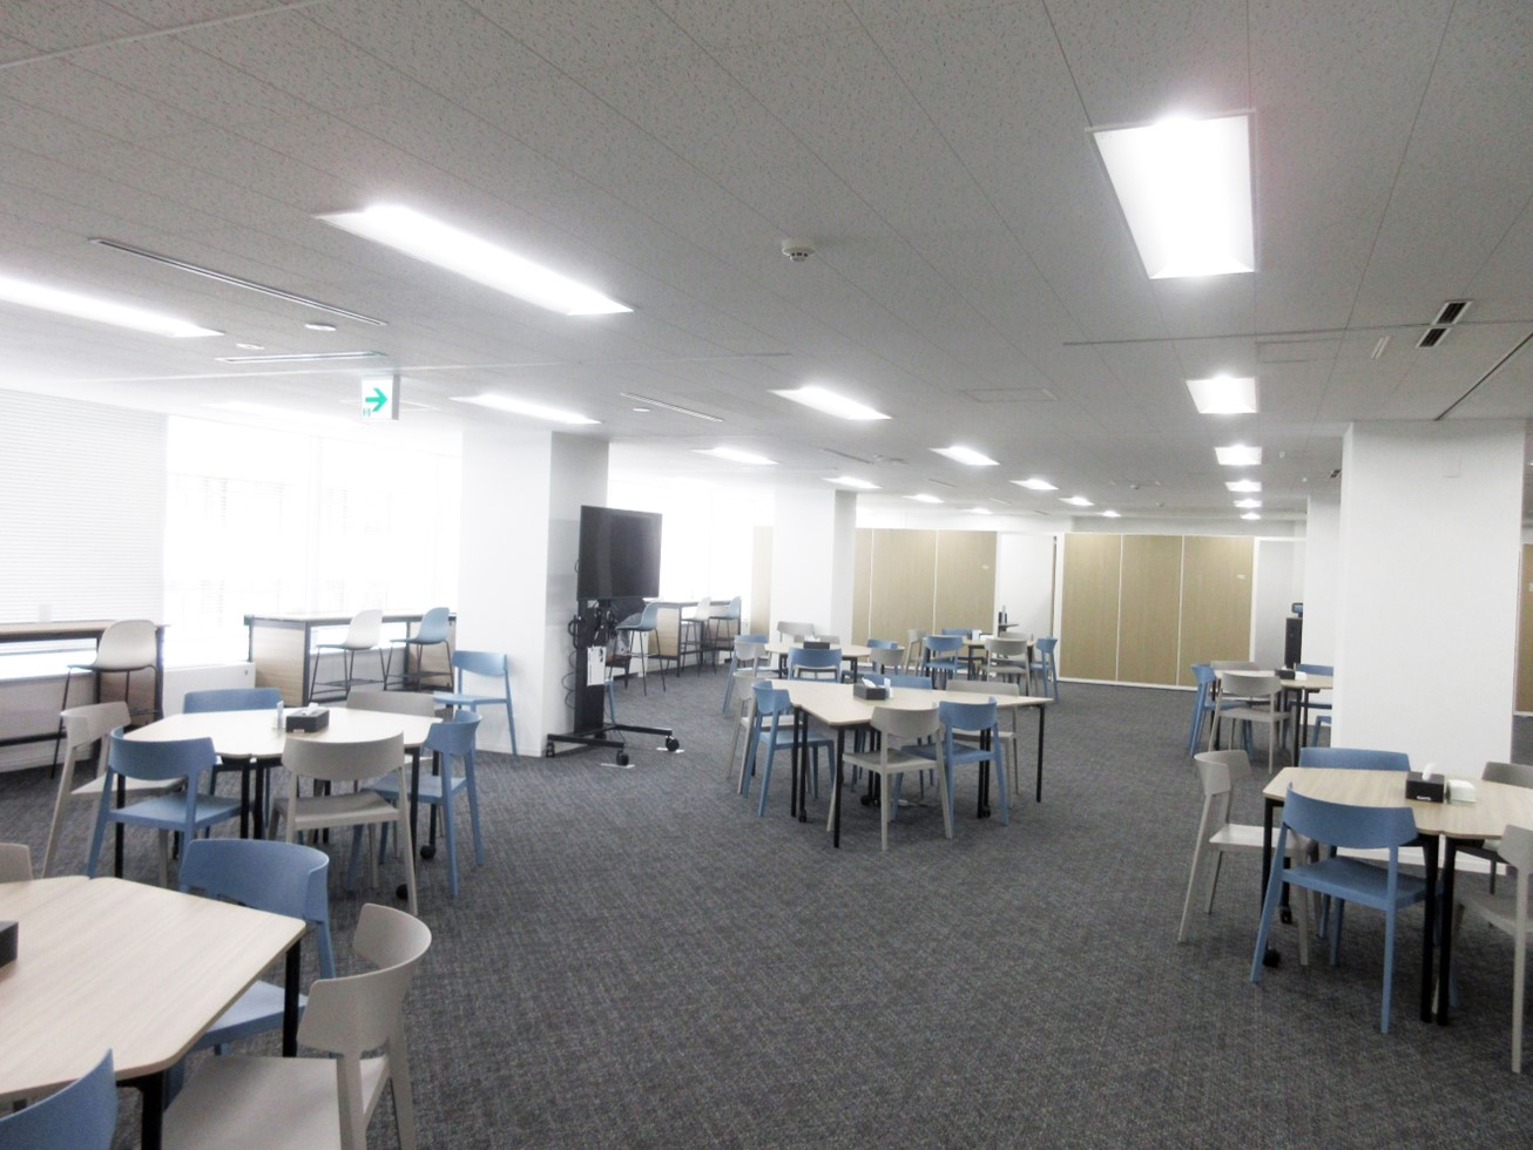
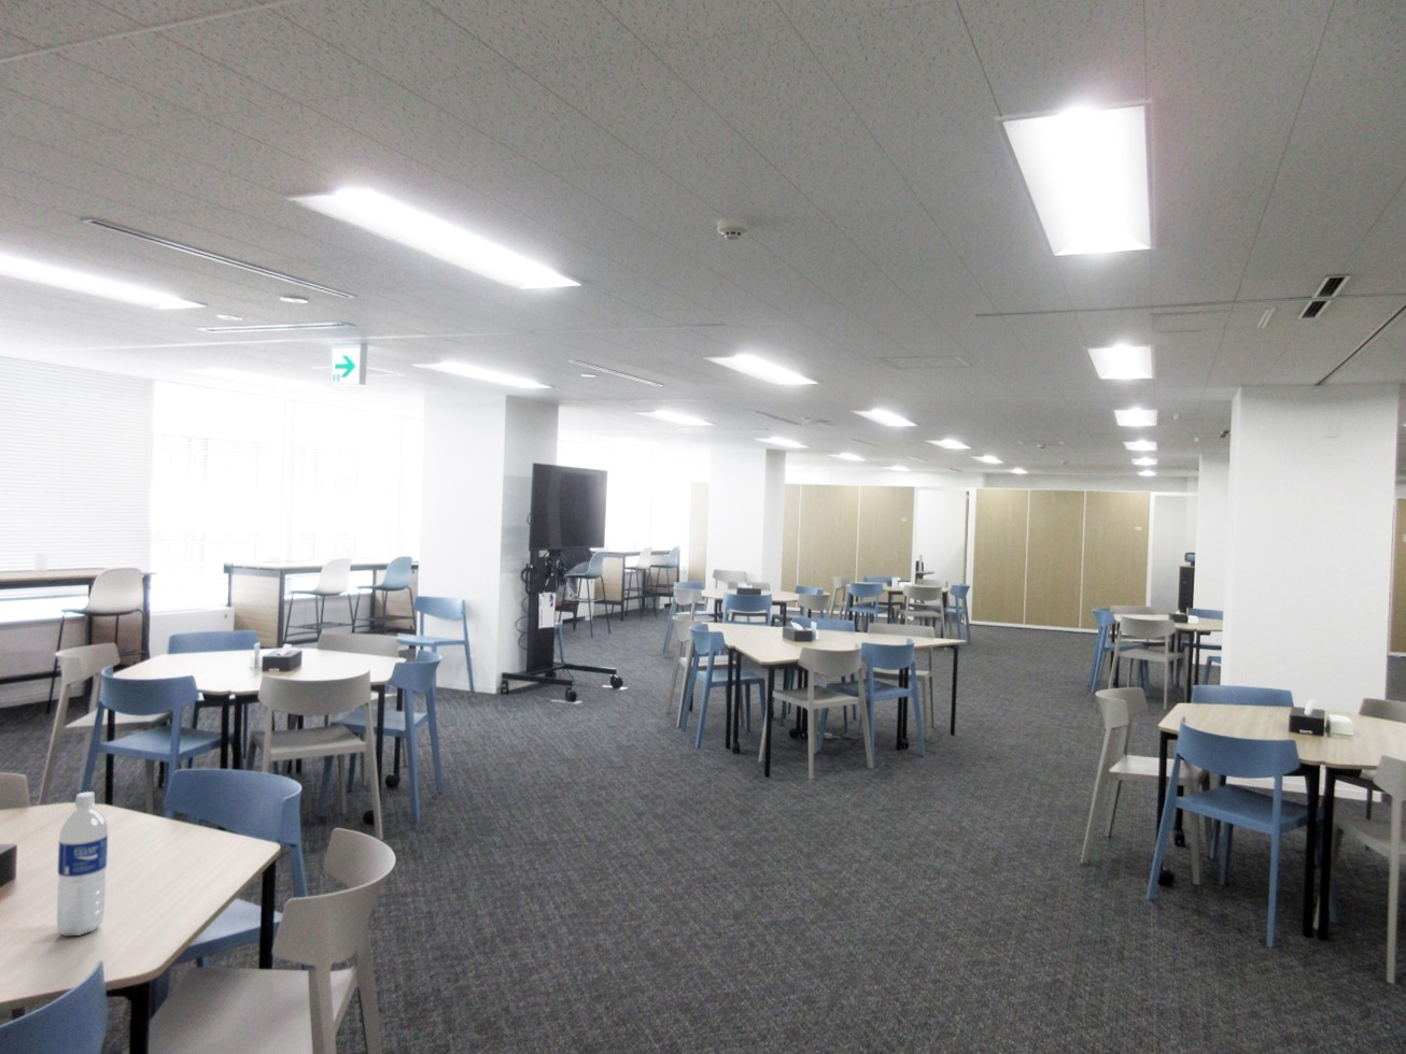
+ water bottle [57,790,109,937]
